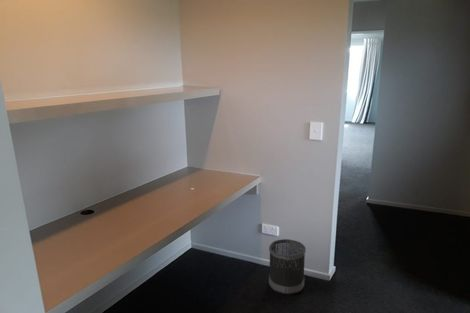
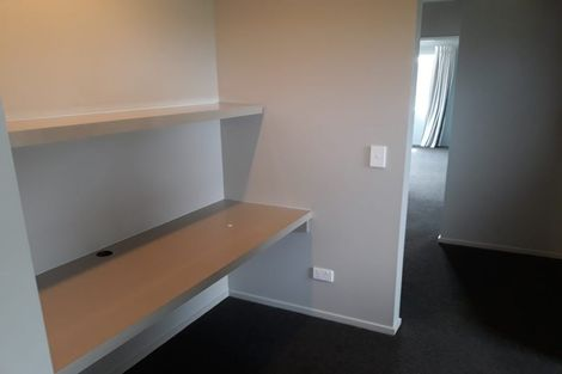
- wastebasket [268,238,307,295]
